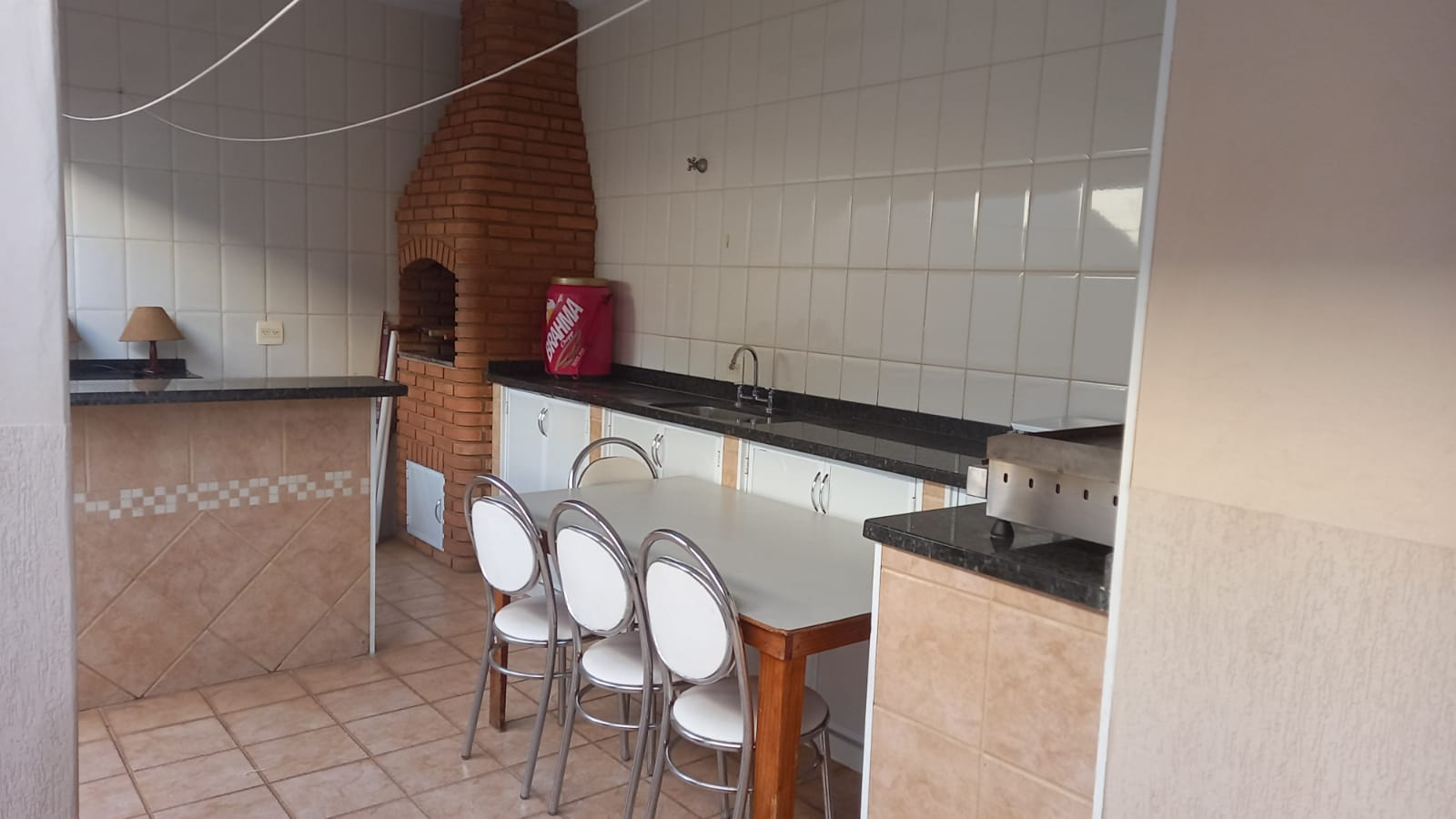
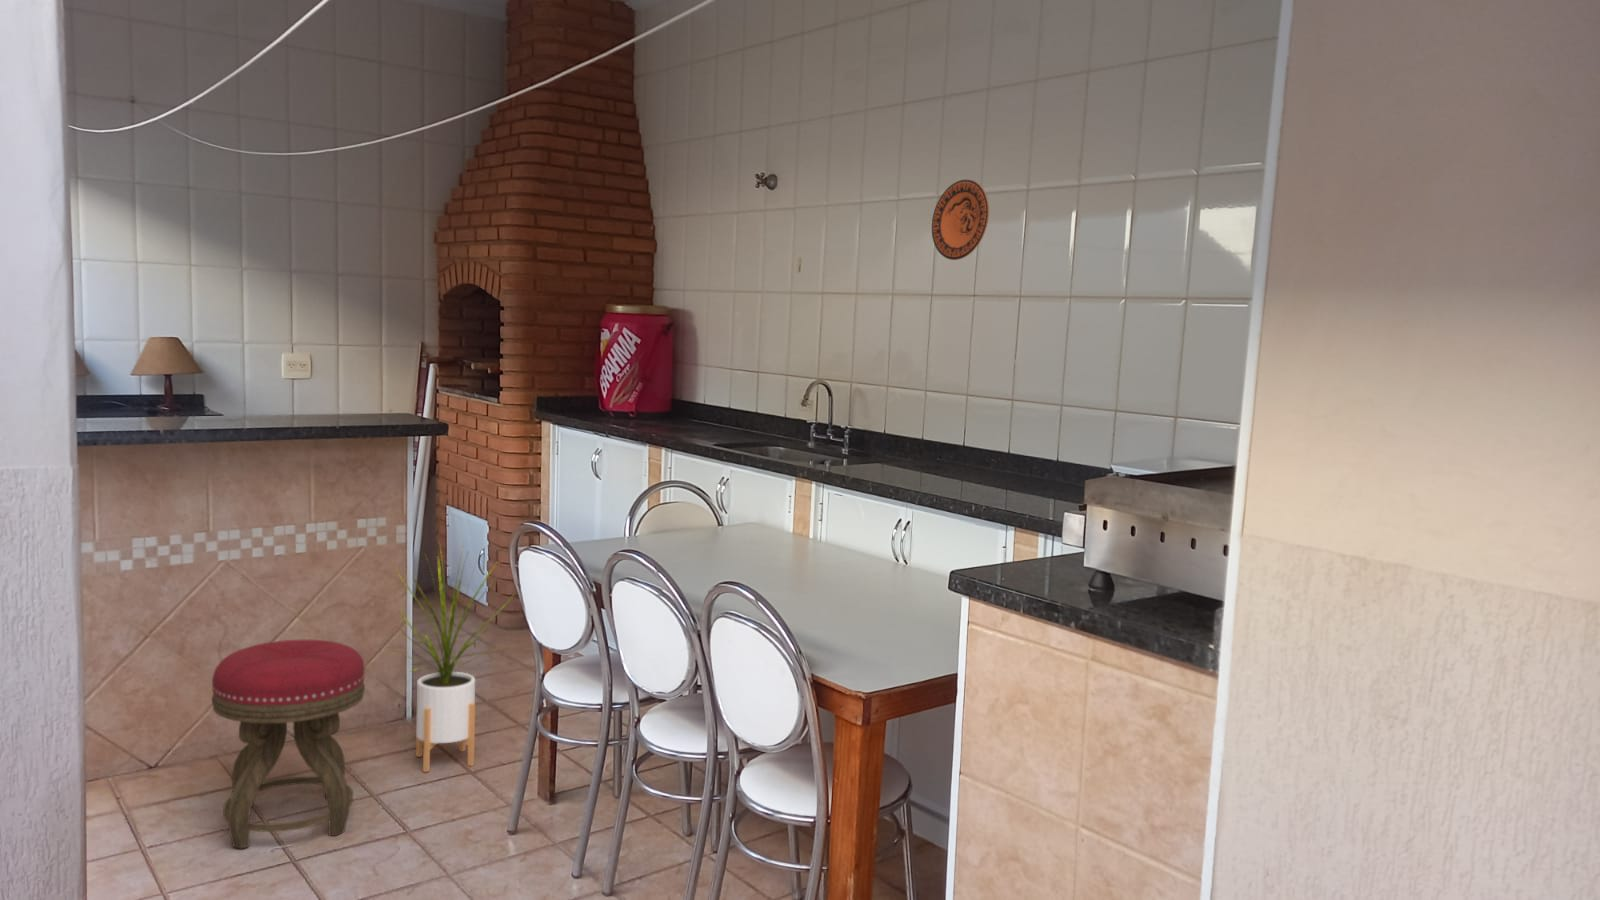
+ stool [211,638,366,849]
+ decorative plate [931,179,990,262]
+ house plant [384,541,514,773]
